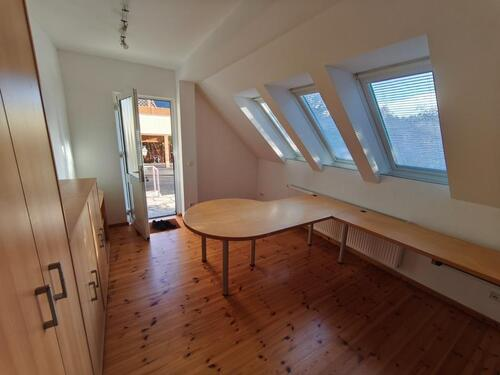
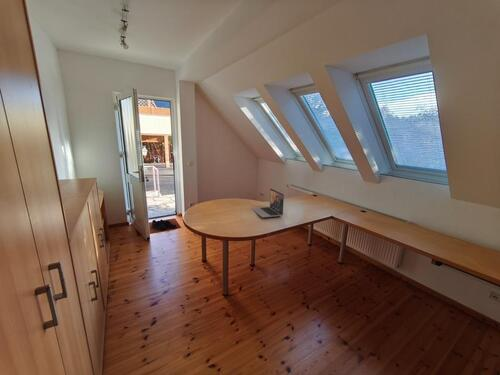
+ laptop [251,188,285,218]
